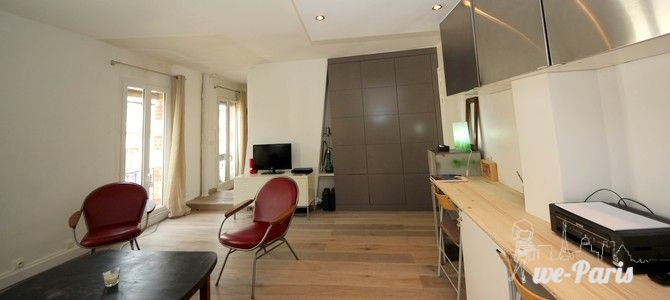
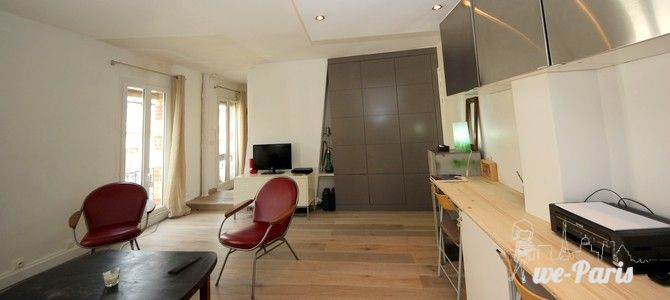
+ remote control [167,256,202,276]
